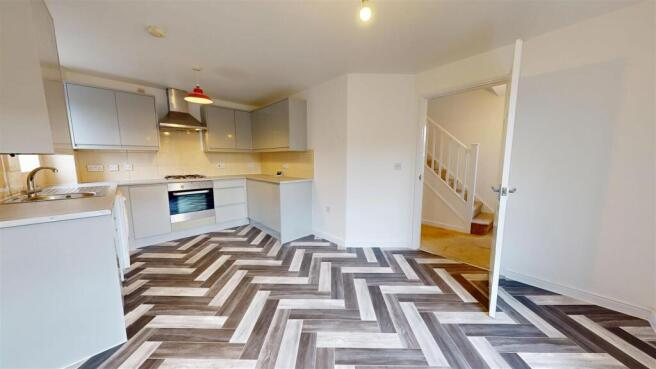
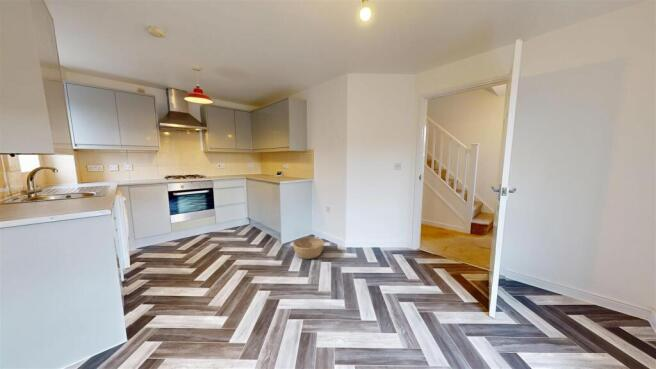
+ basket [292,236,325,260]
